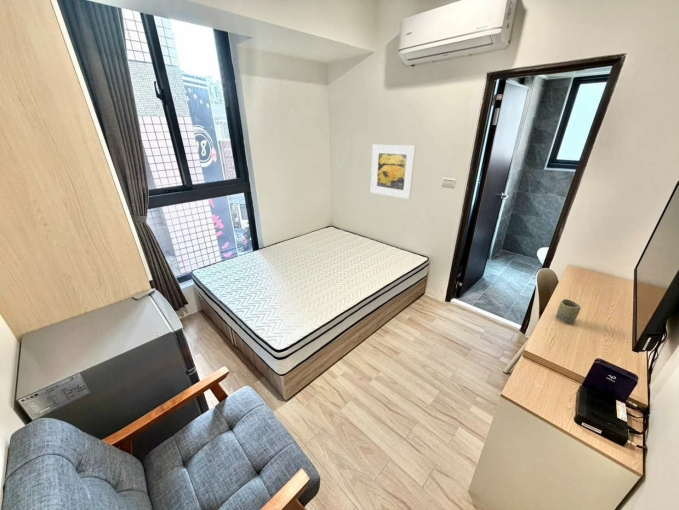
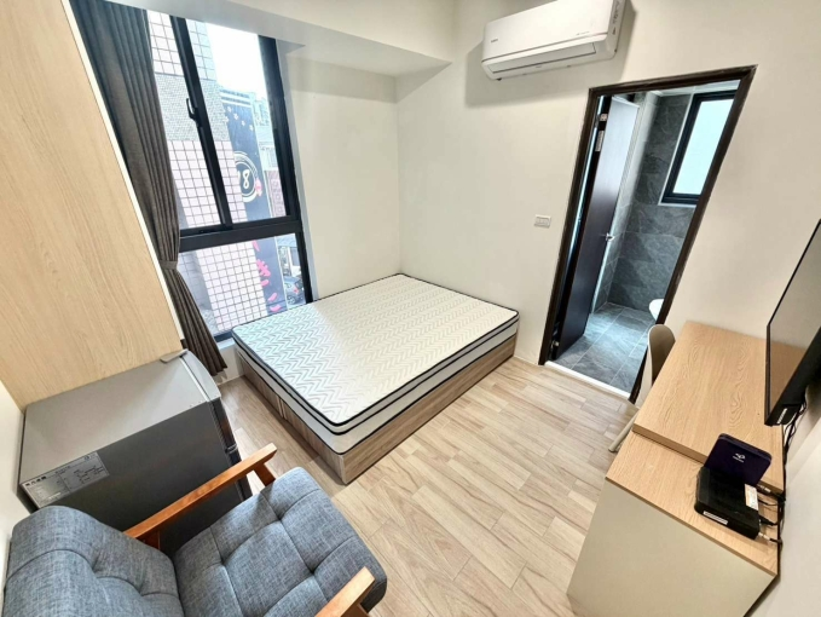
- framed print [370,144,417,200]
- cup [556,298,582,324]
